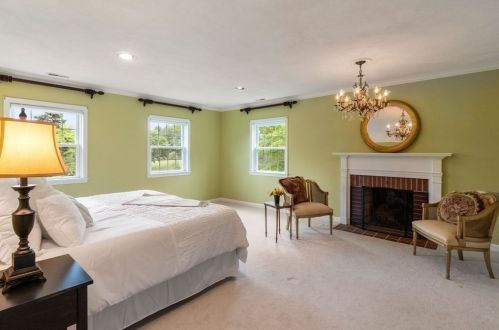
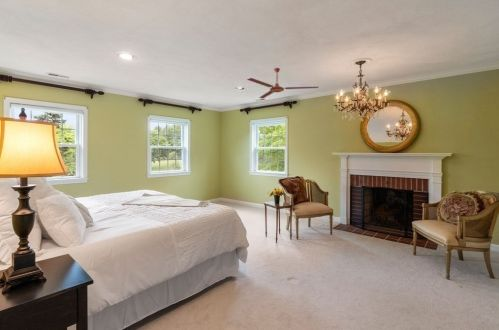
+ ceiling fan [246,67,319,99]
